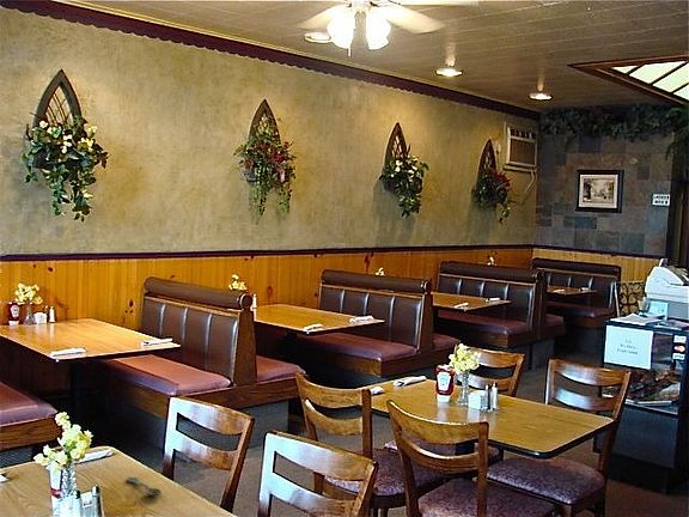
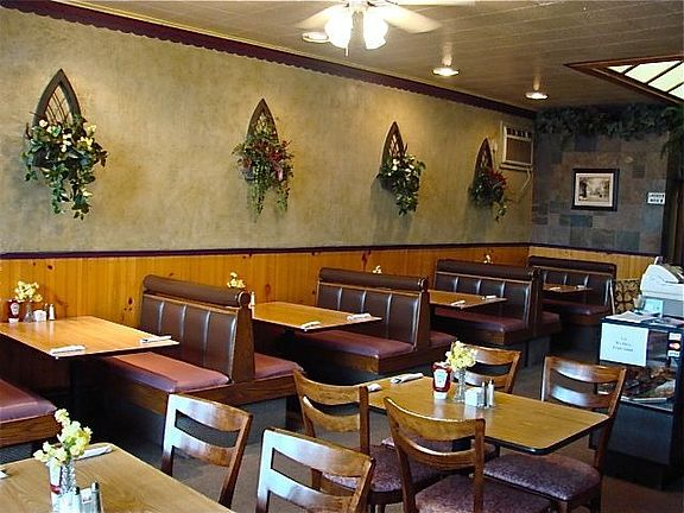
- spoon [126,476,163,498]
